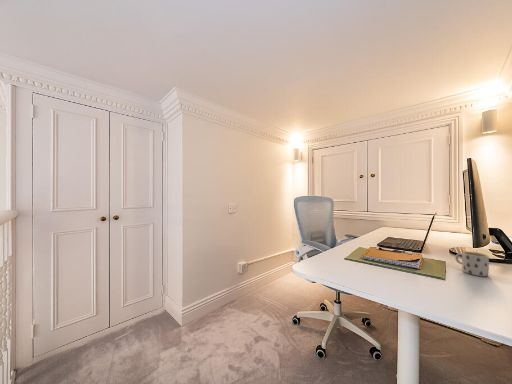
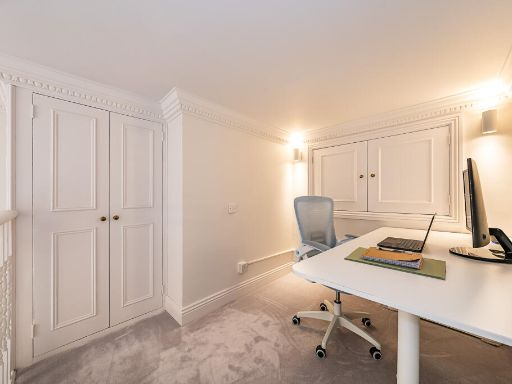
- mug [454,250,490,277]
